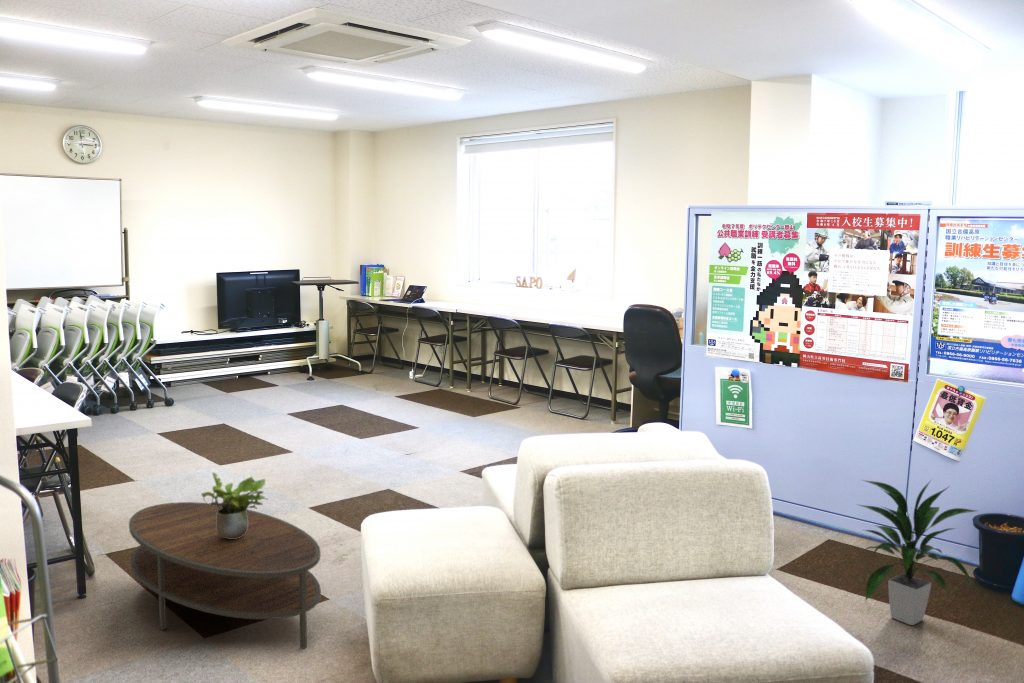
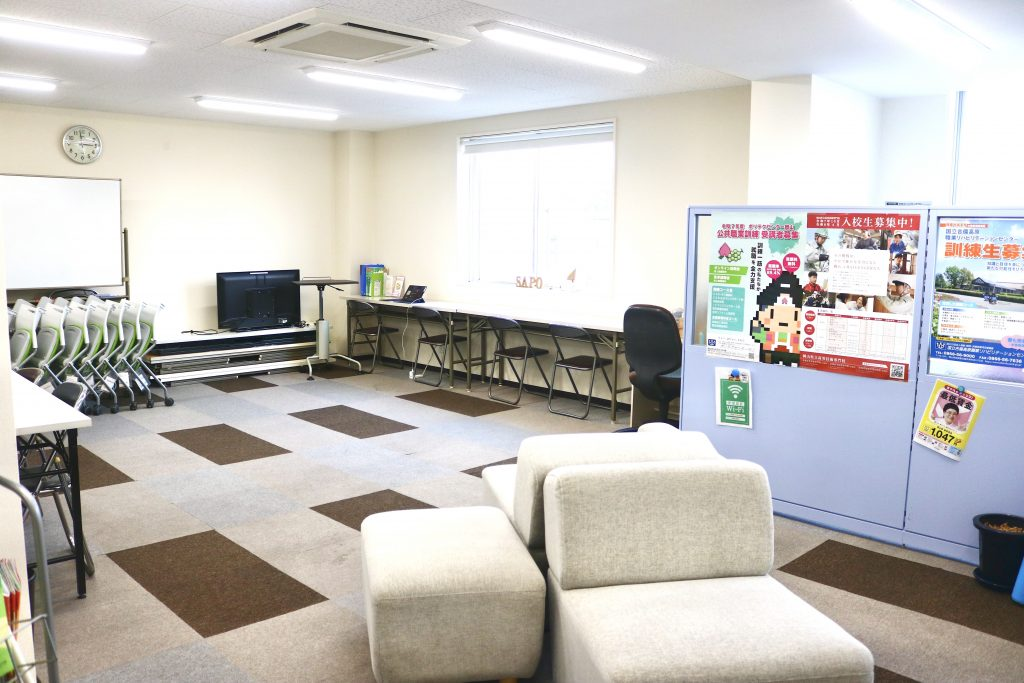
- potted plant [200,471,269,539]
- coffee table [128,501,322,650]
- indoor plant [856,478,979,626]
